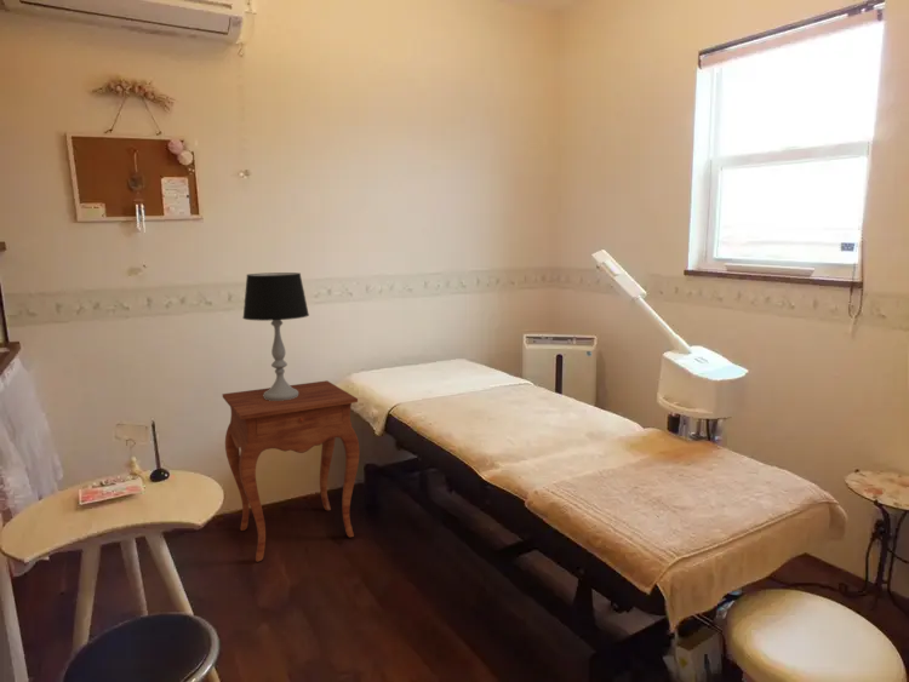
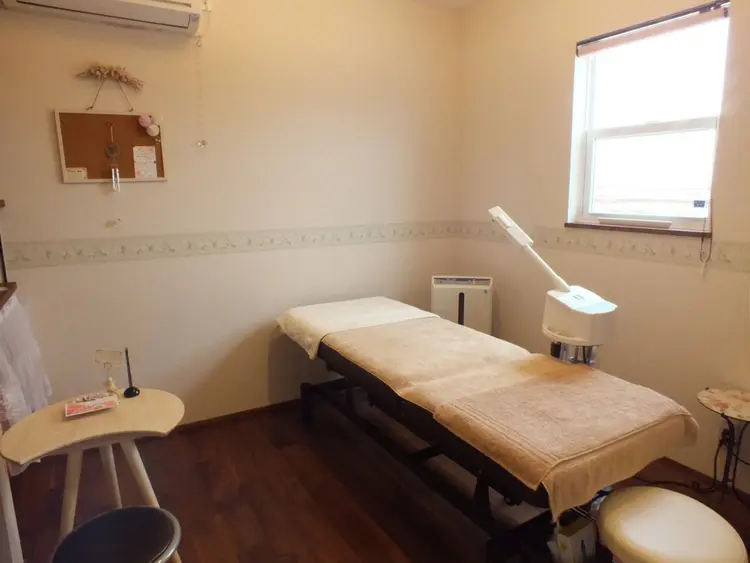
- table lamp [241,271,310,401]
- side table [222,379,361,563]
